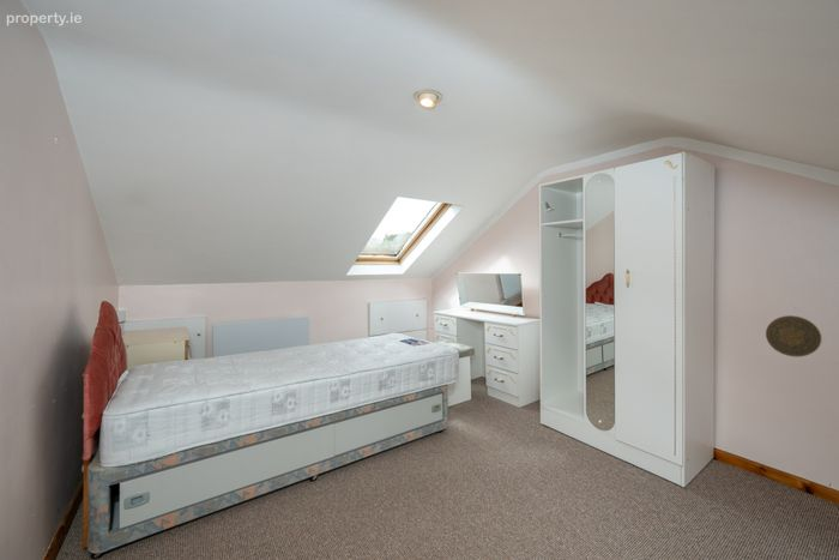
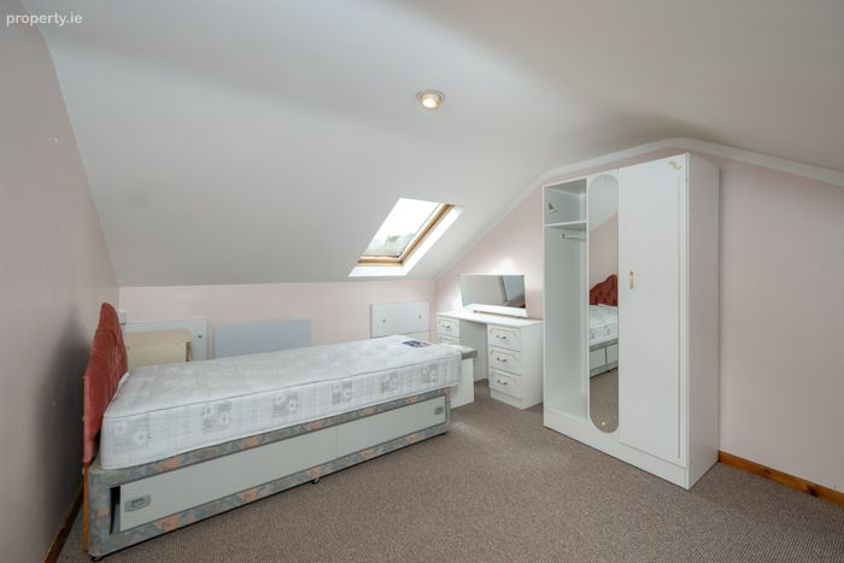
- decorative plate [765,314,822,357]
